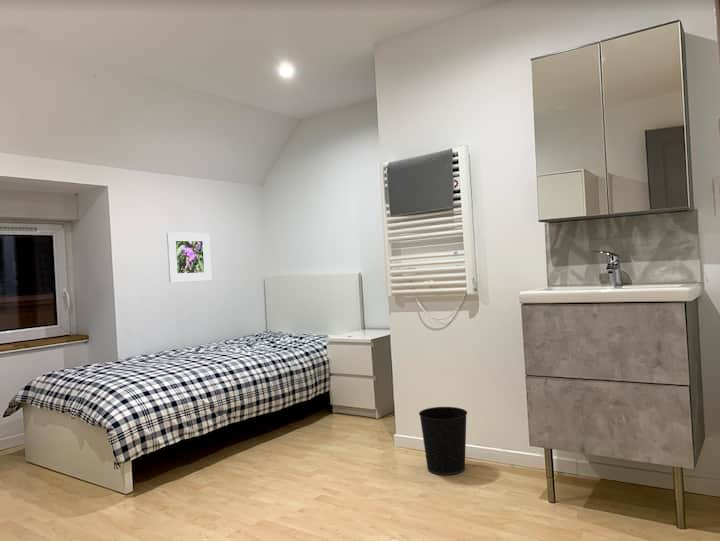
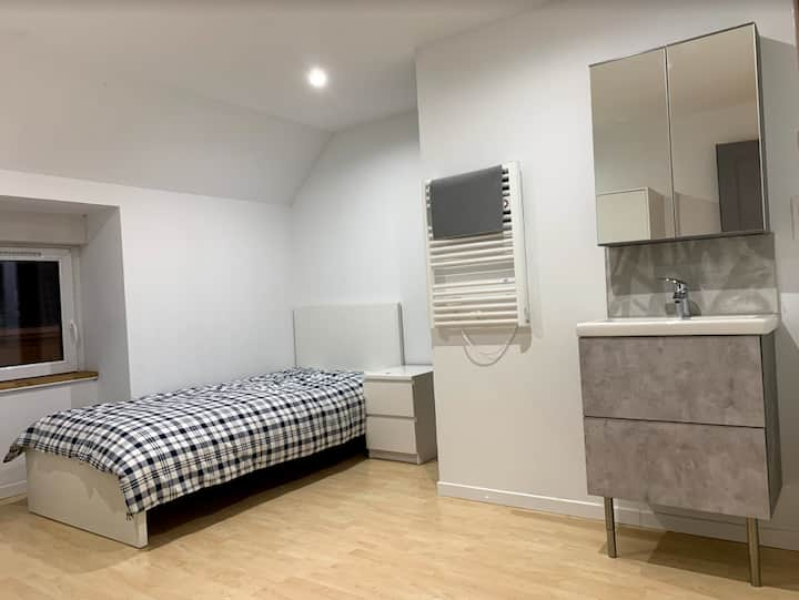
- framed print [166,231,213,283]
- wastebasket [418,406,468,476]
